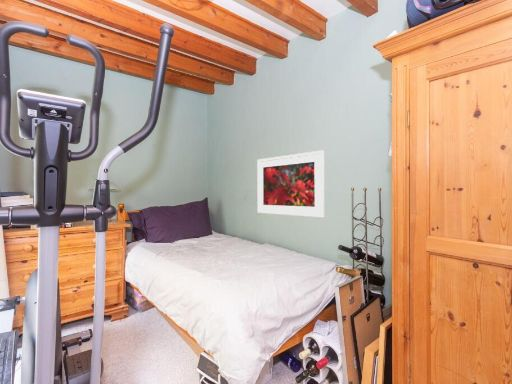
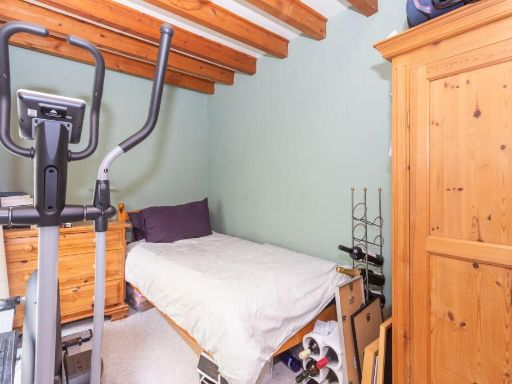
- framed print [256,149,325,219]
